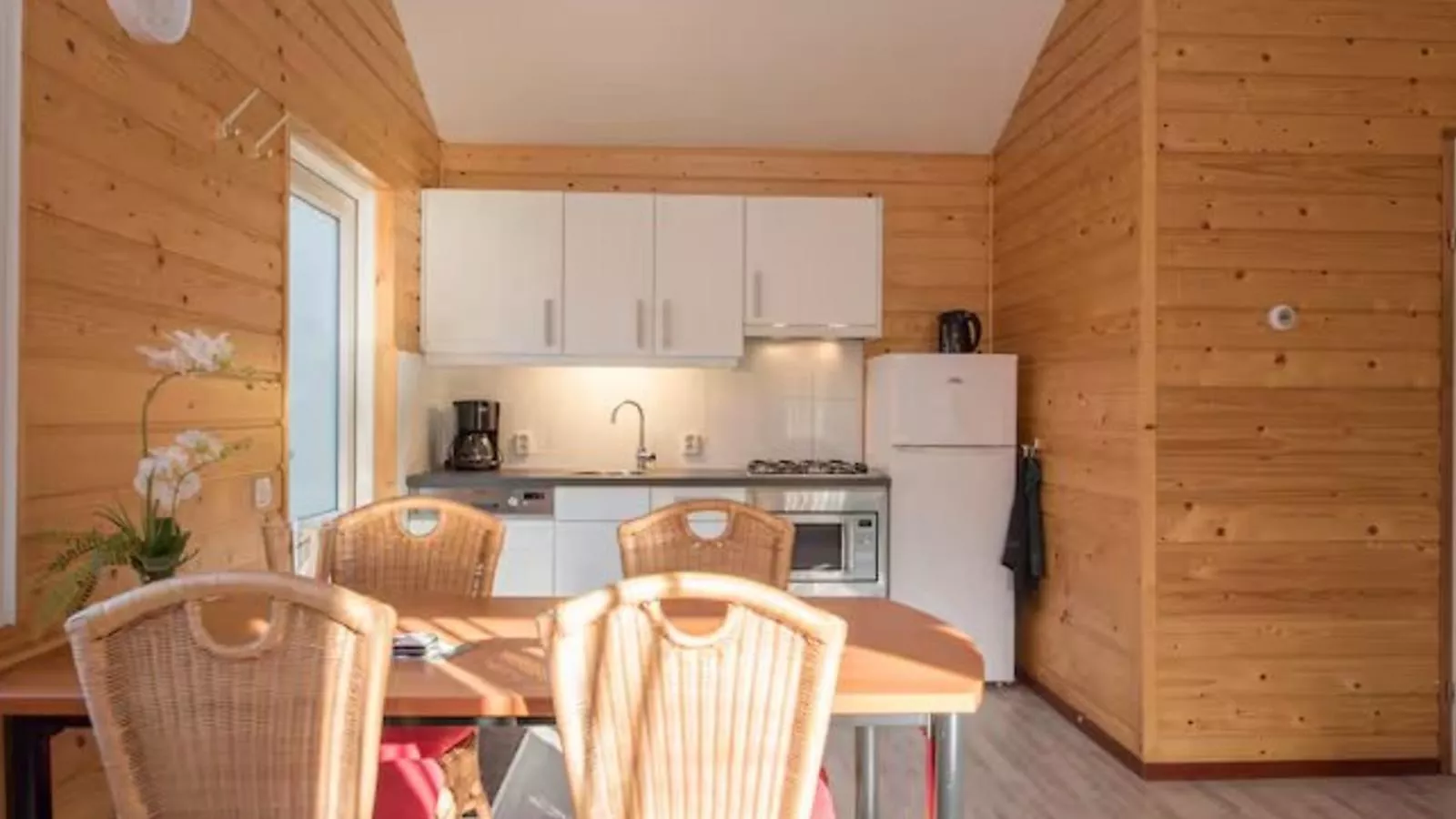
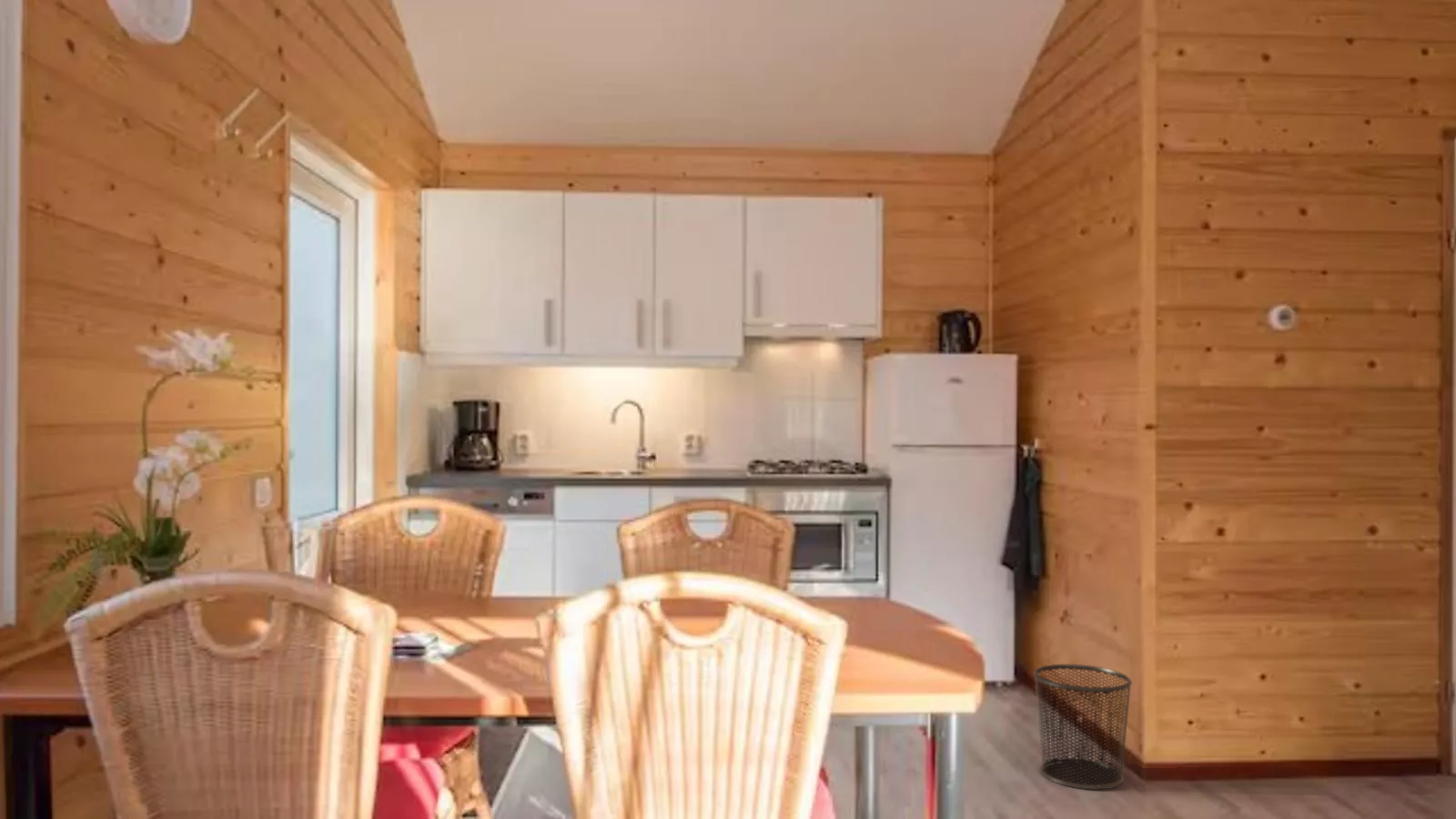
+ waste bin [1032,663,1133,791]
